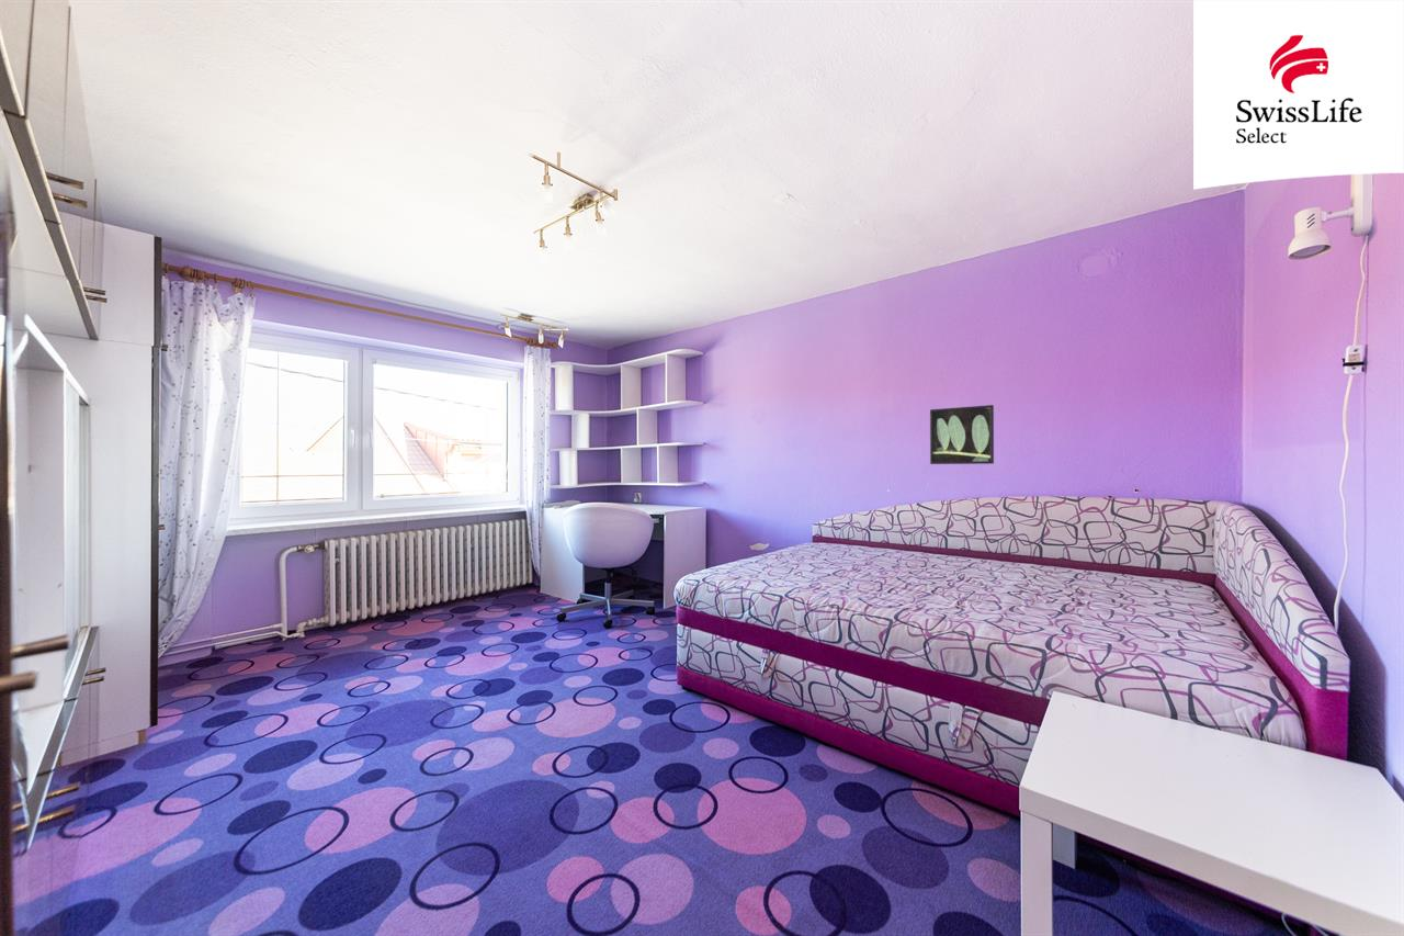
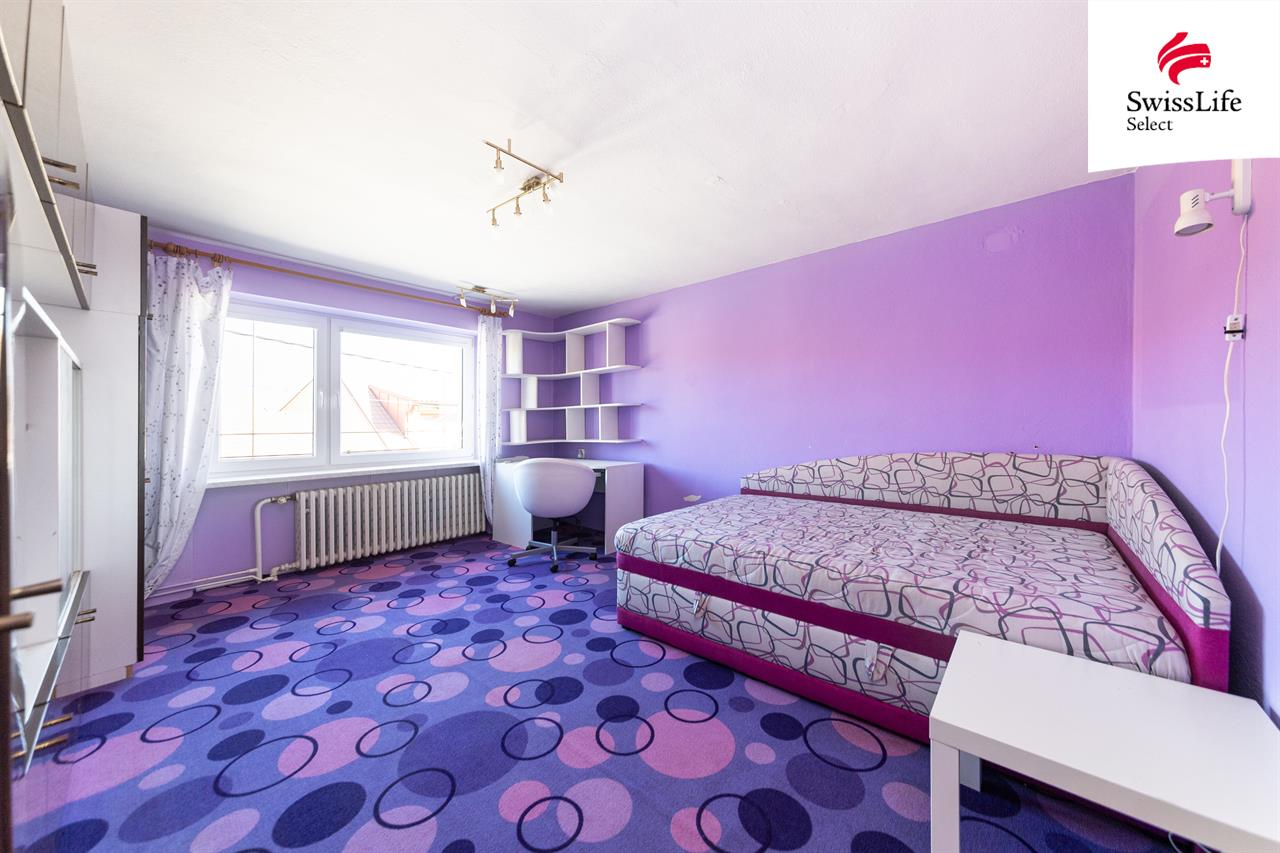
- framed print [929,404,995,465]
